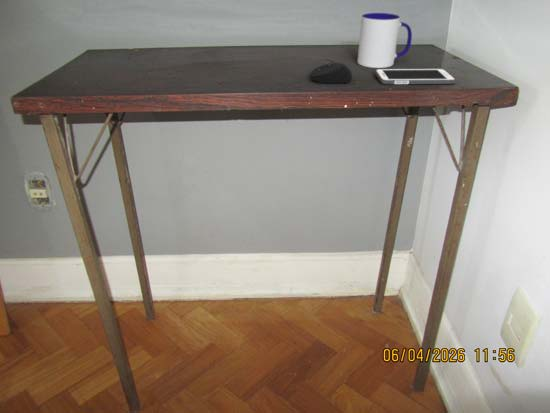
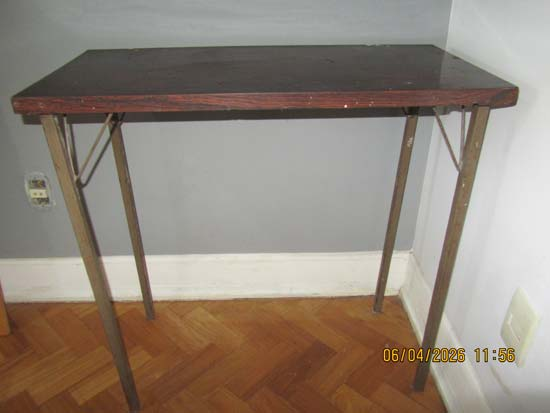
- computer mouse [309,62,353,84]
- cell phone [374,67,457,85]
- mug [356,12,413,69]
